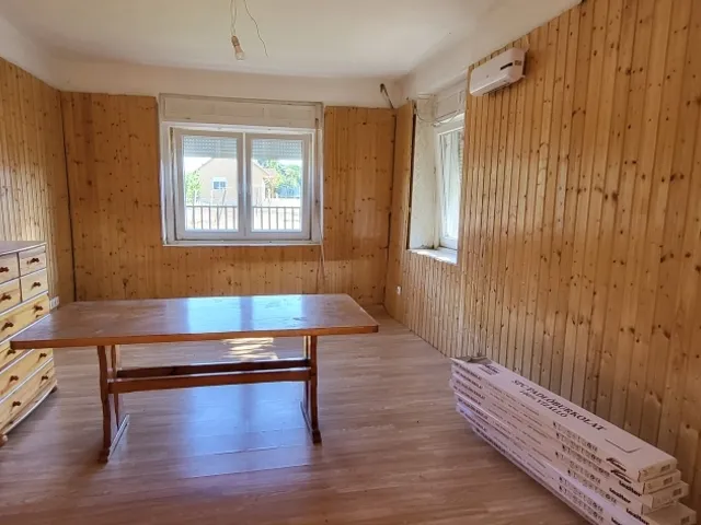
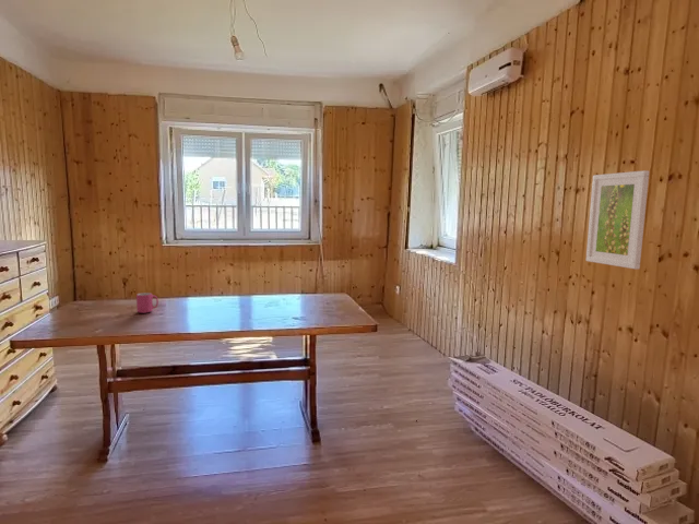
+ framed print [585,169,650,270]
+ mug [135,291,159,314]
